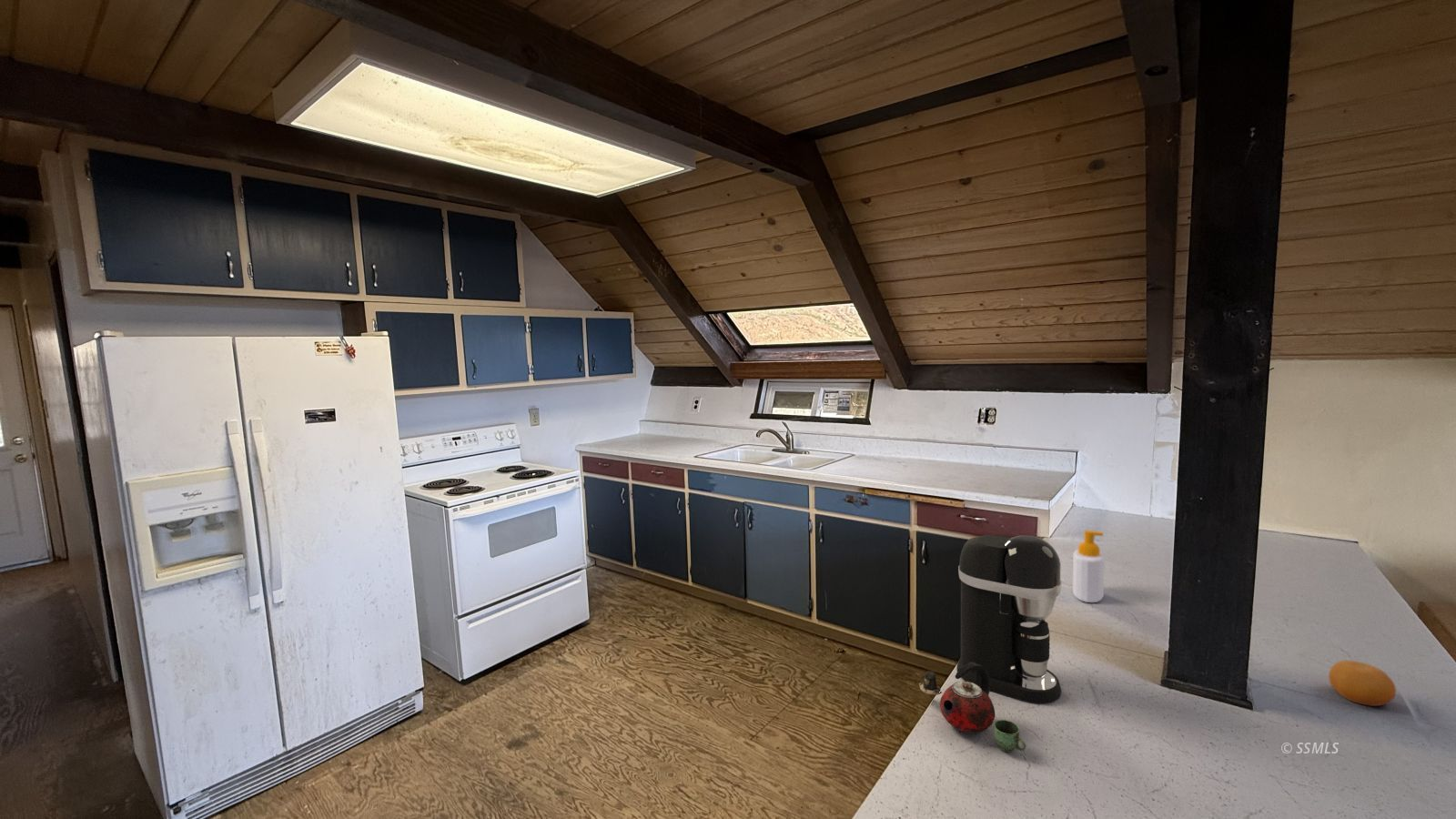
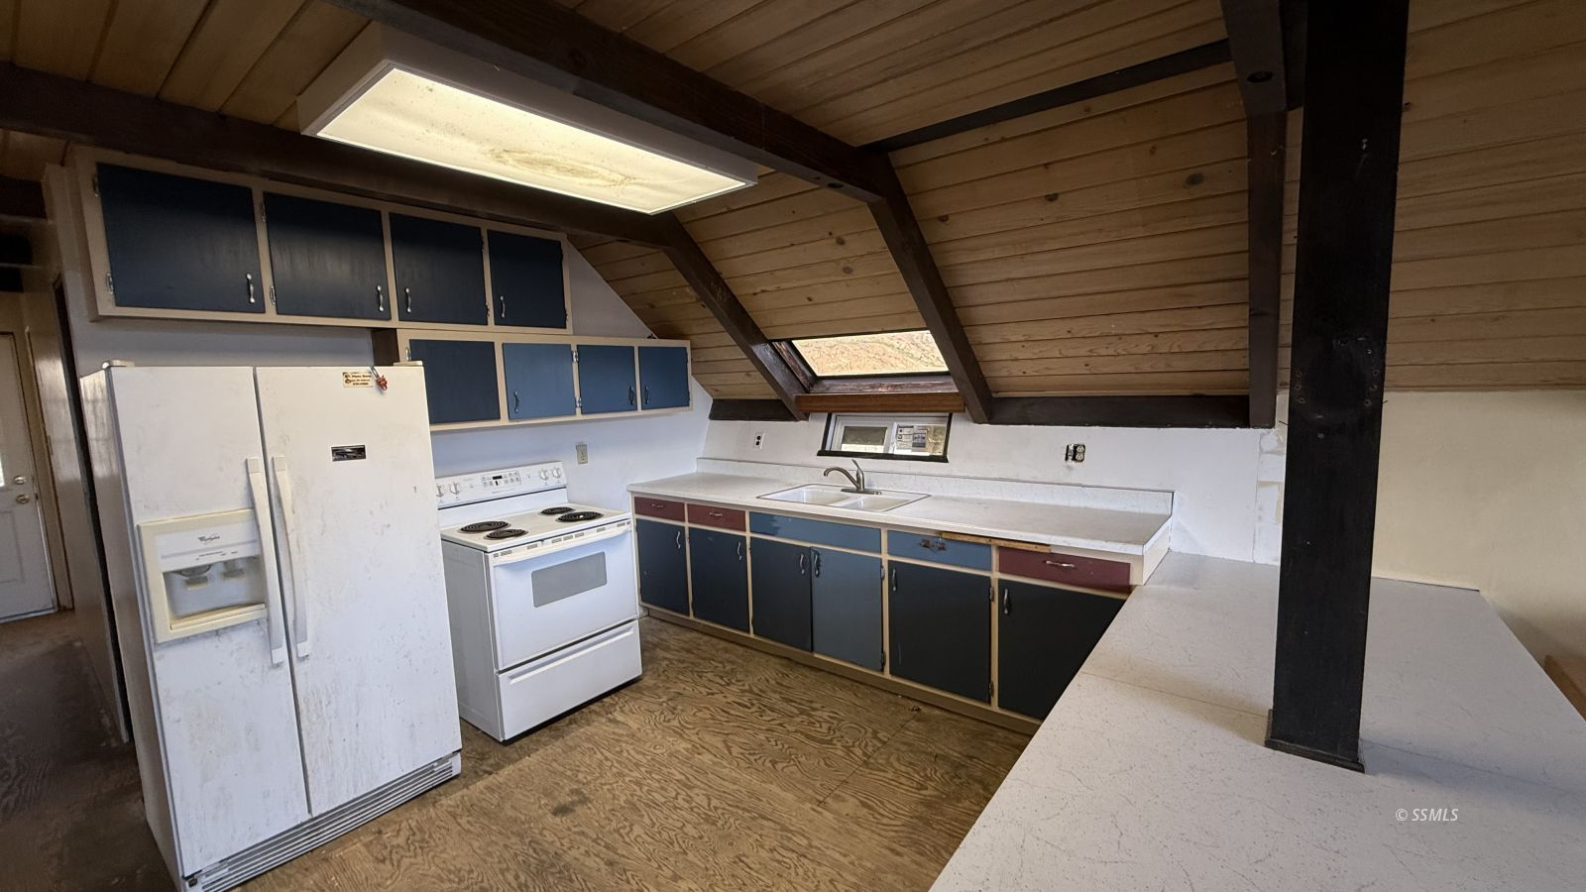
- fruit [1328,659,1397,707]
- soap bottle [1072,530,1106,603]
- kettle [918,662,1026,753]
- coffee maker [955,534,1063,704]
